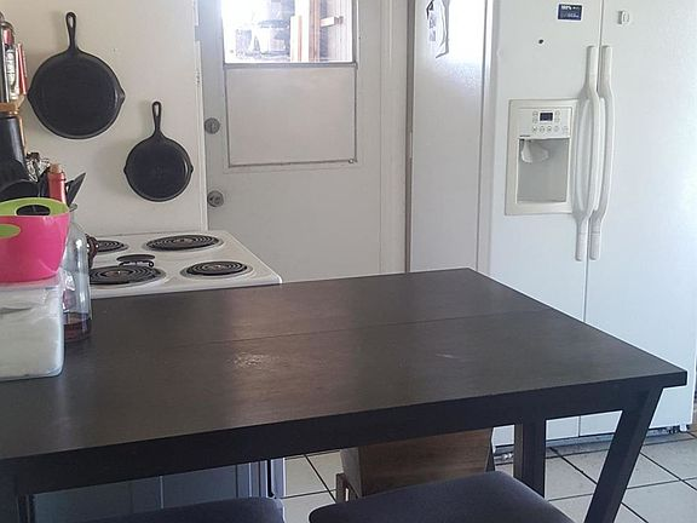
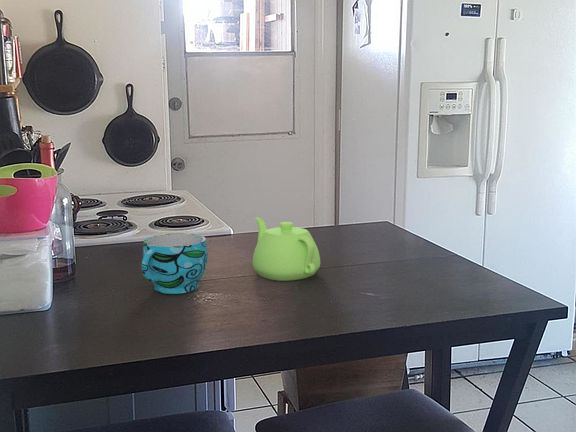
+ teapot [252,216,321,282]
+ cup [140,232,209,295]
